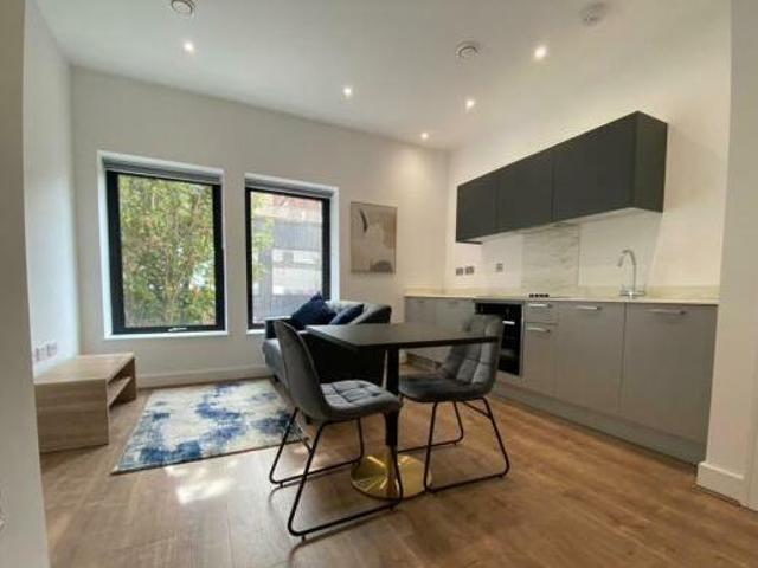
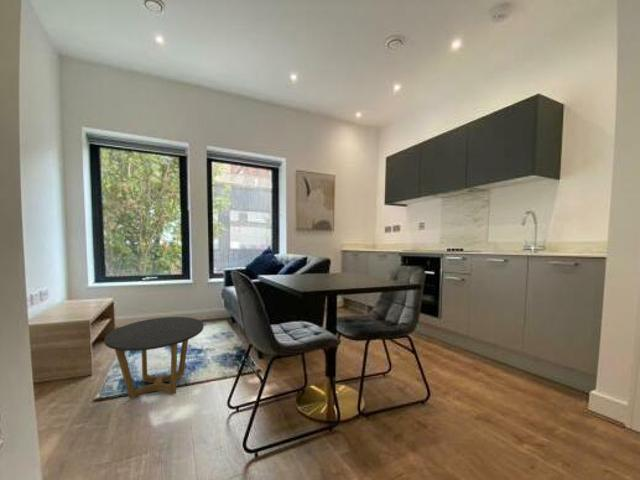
+ side table [103,316,205,399]
